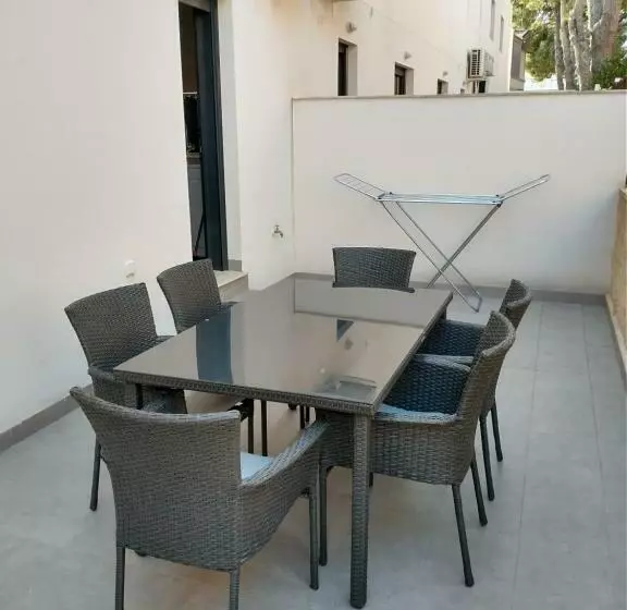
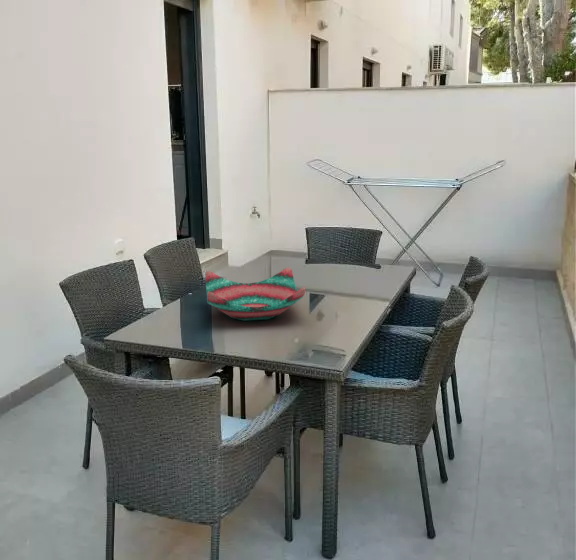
+ decorative bowl [204,266,306,322]
